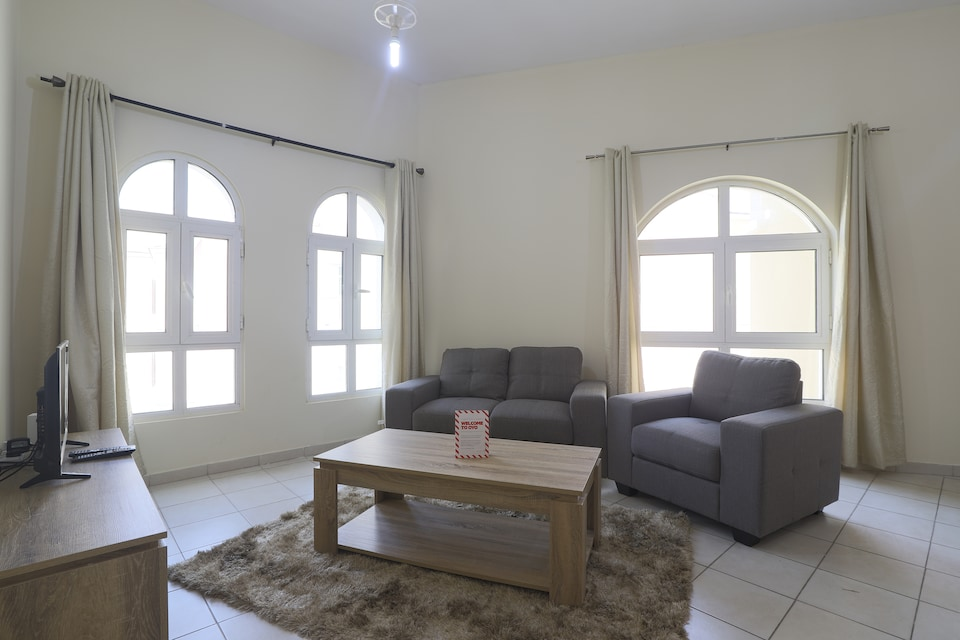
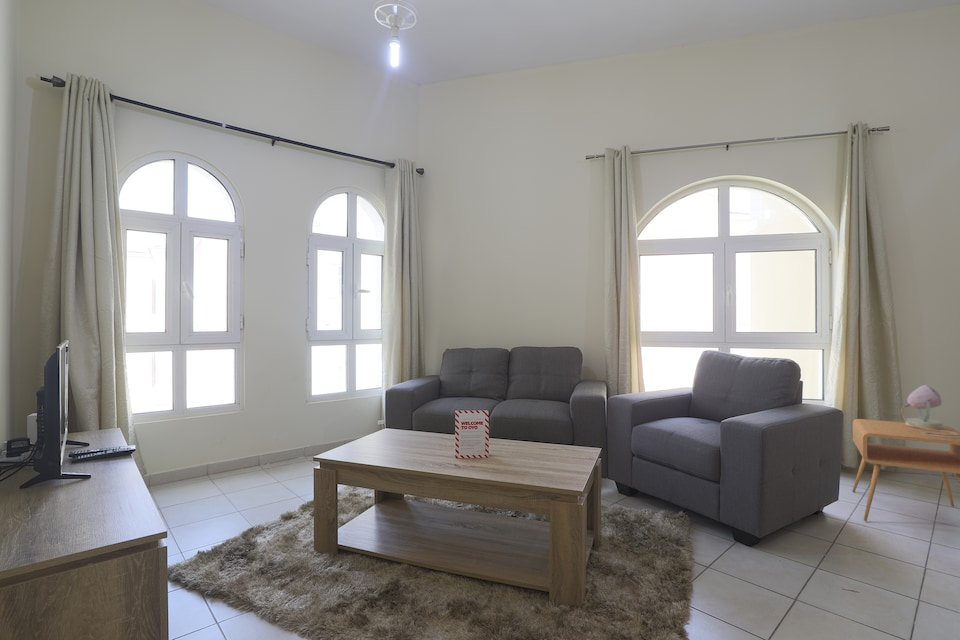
+ table lamp [900,384,960,438]
+ side table [851,418,960,522]
